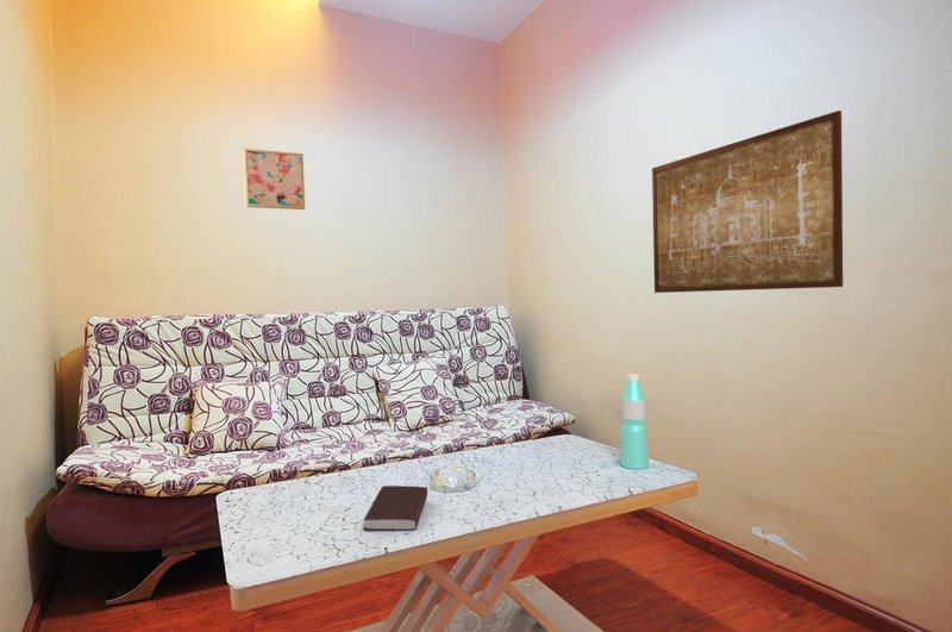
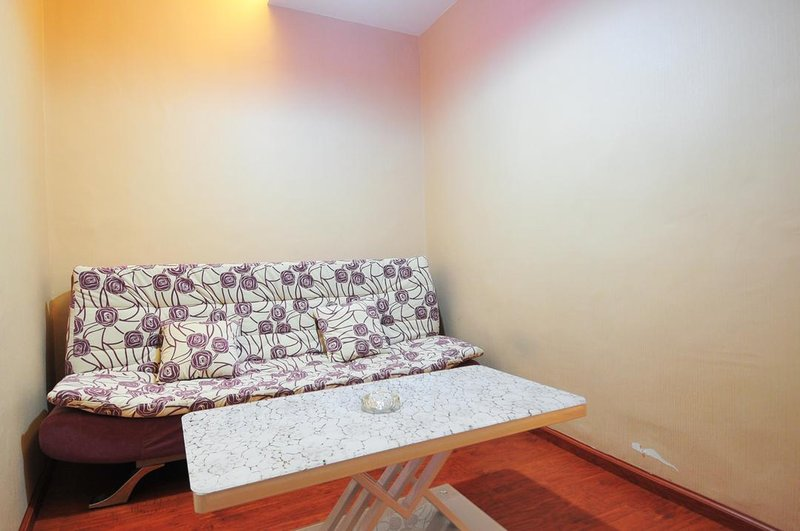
- wall art [243,148,306,211]
- water bottle [620,373,650,470]
- book [363,484,428,532]
- wall art [651,109,844,294]
